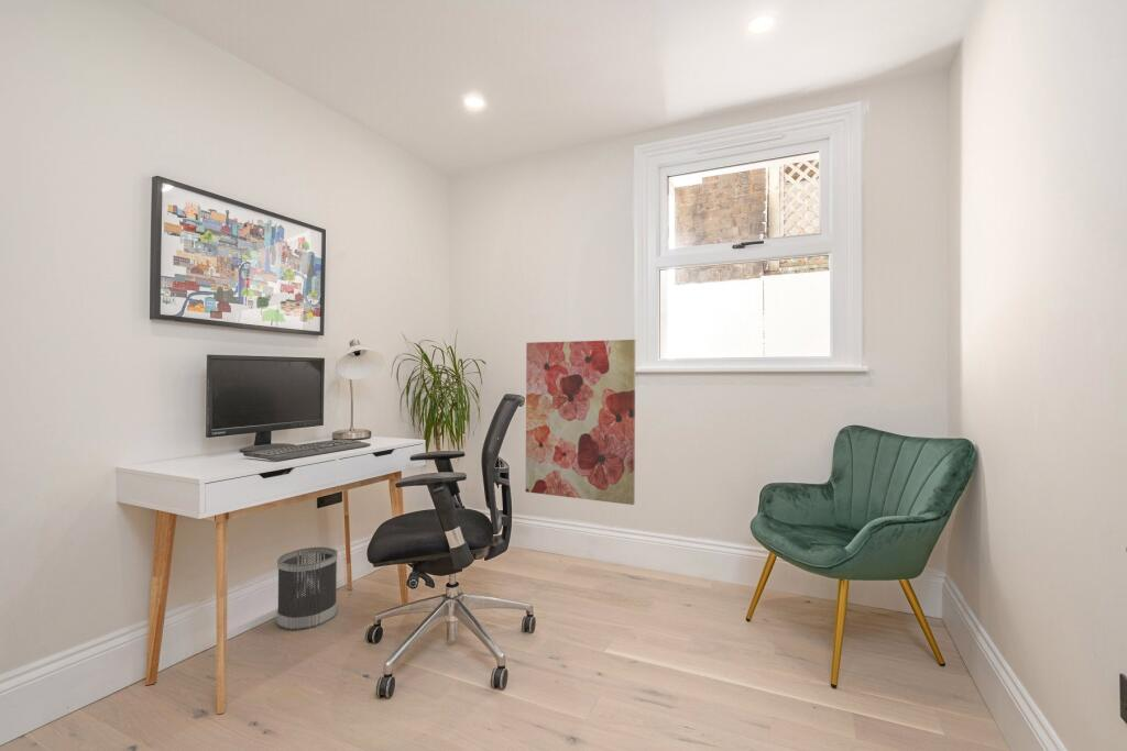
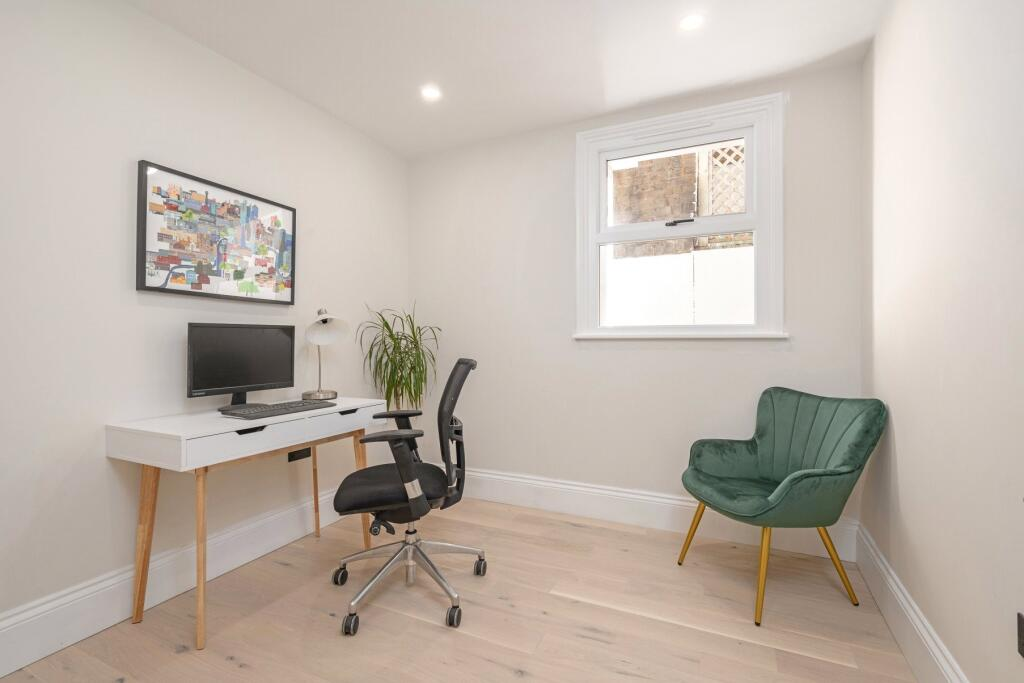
- wall art [525,339,636,506]
- wastebasket [276,545,339,631]
